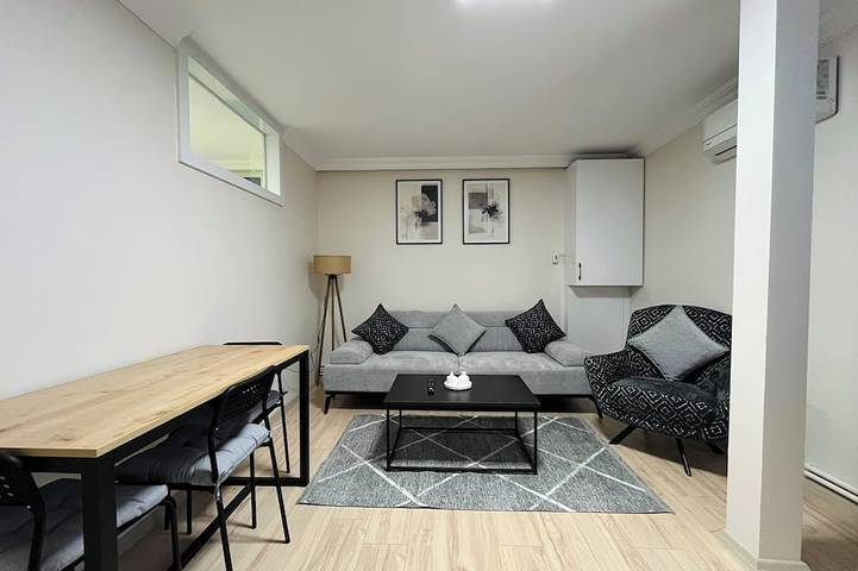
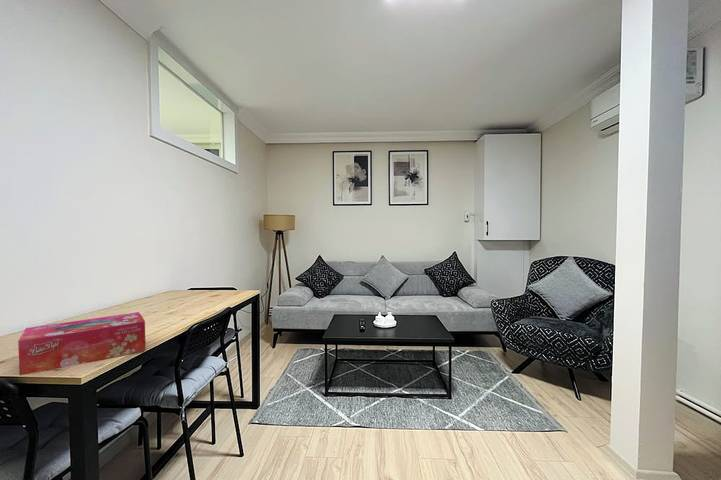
+ tissue box [17,311,147,376]
